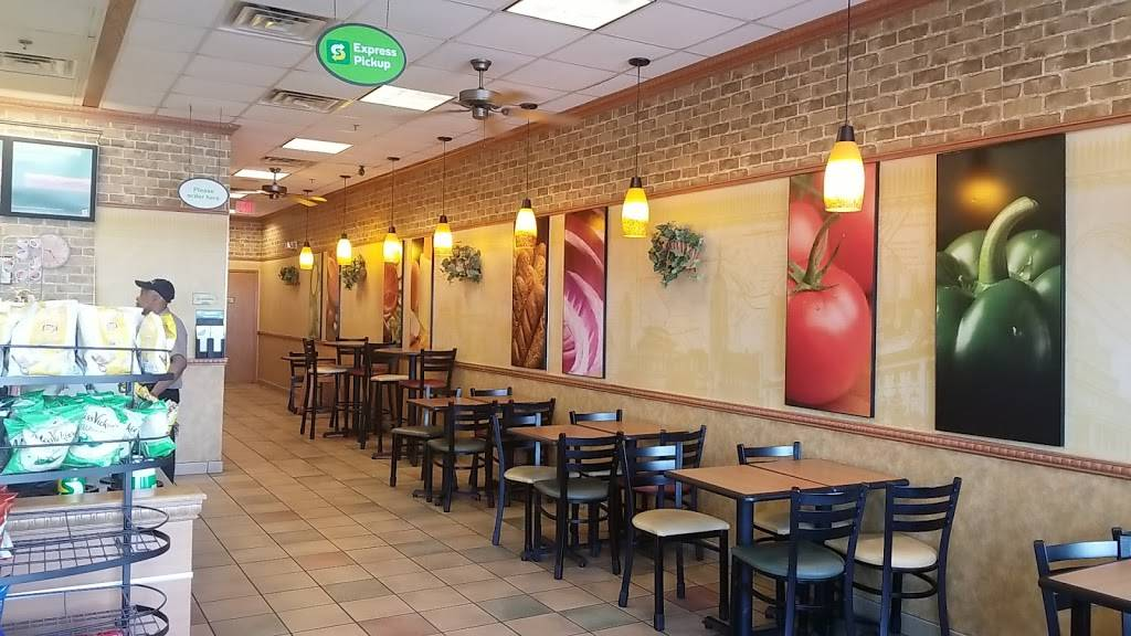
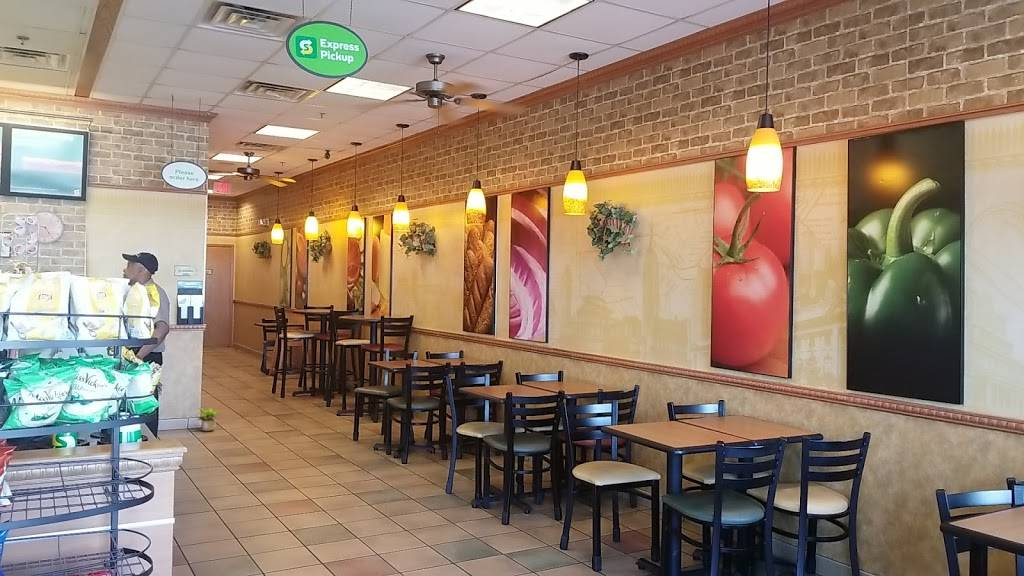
+ potted plant [196,406,221,432]
